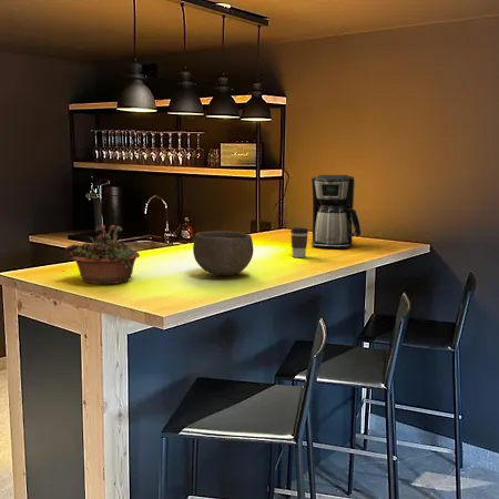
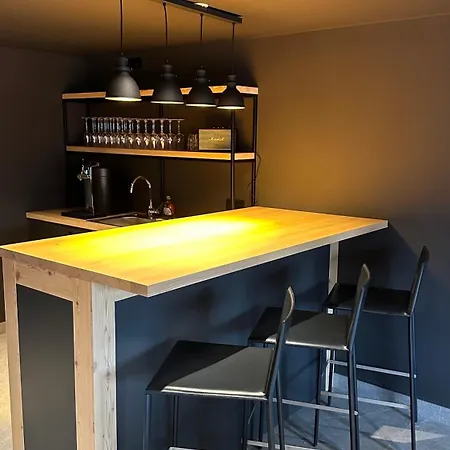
- coffee maker [310,174,361,249]
- coffee cup [289,226,309,258]
- bowl [192,230,254,277]
- succulent planter [64,224,141,285]
